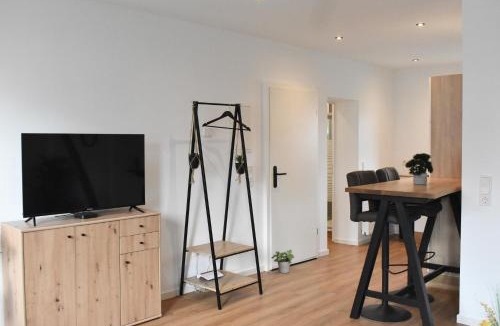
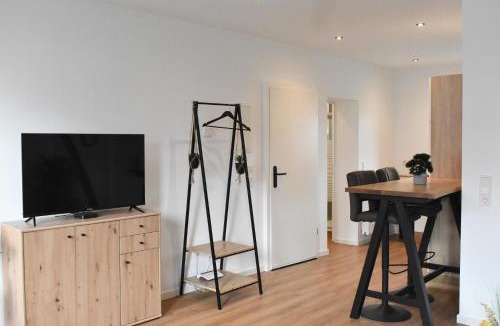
- potted plant [271,249,295,274]
